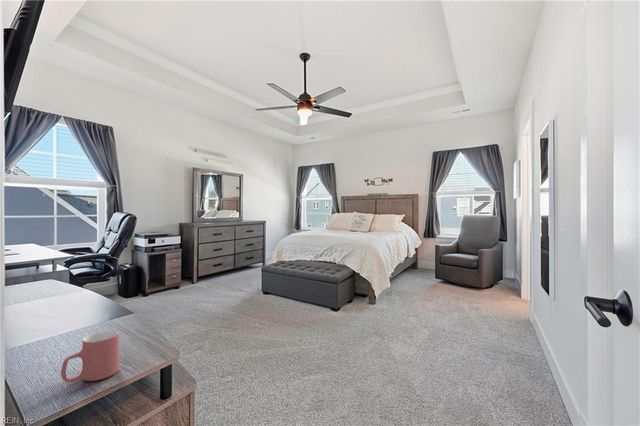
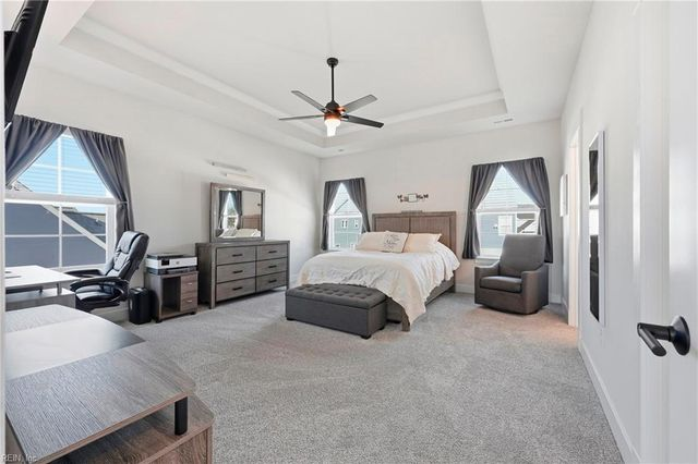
- mug [60,330,120,383]
